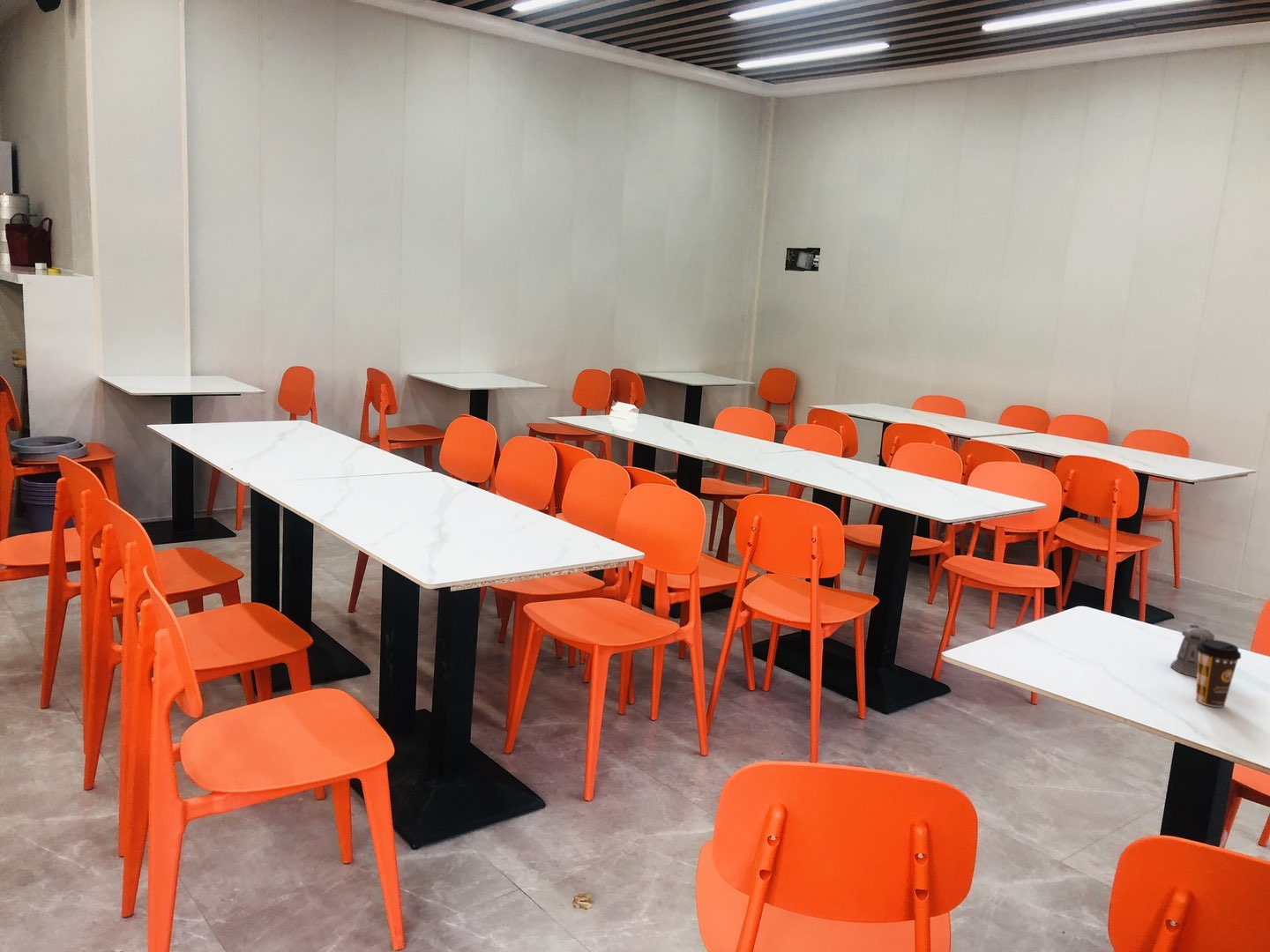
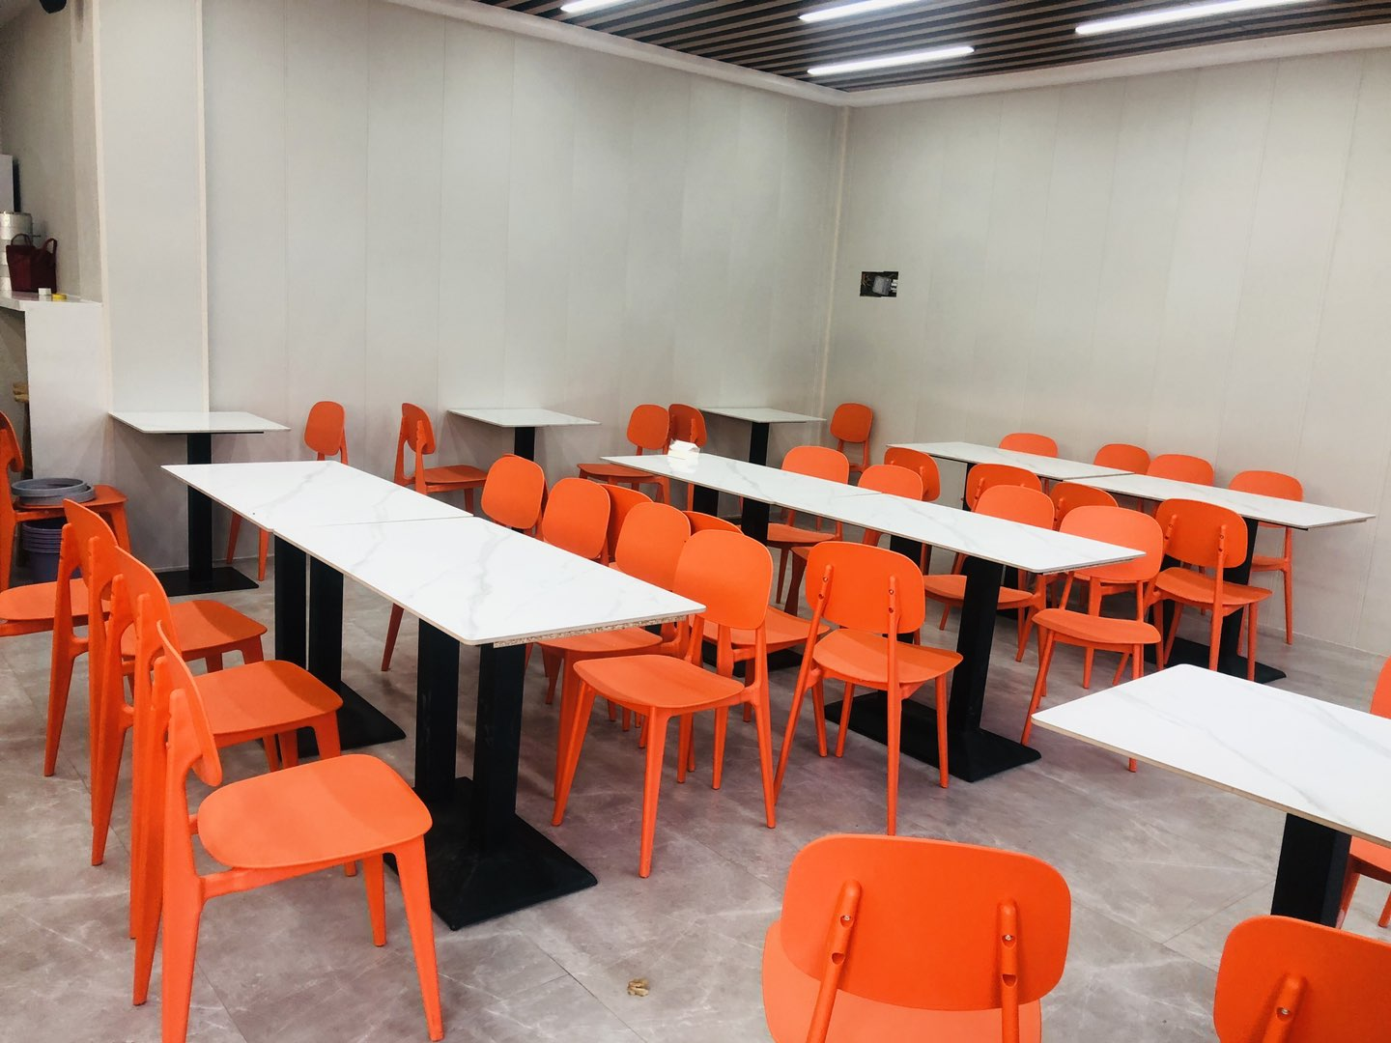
- coffee cup [1195,639,1242,708]
- pepper shaker [1169,622,1215,678]
